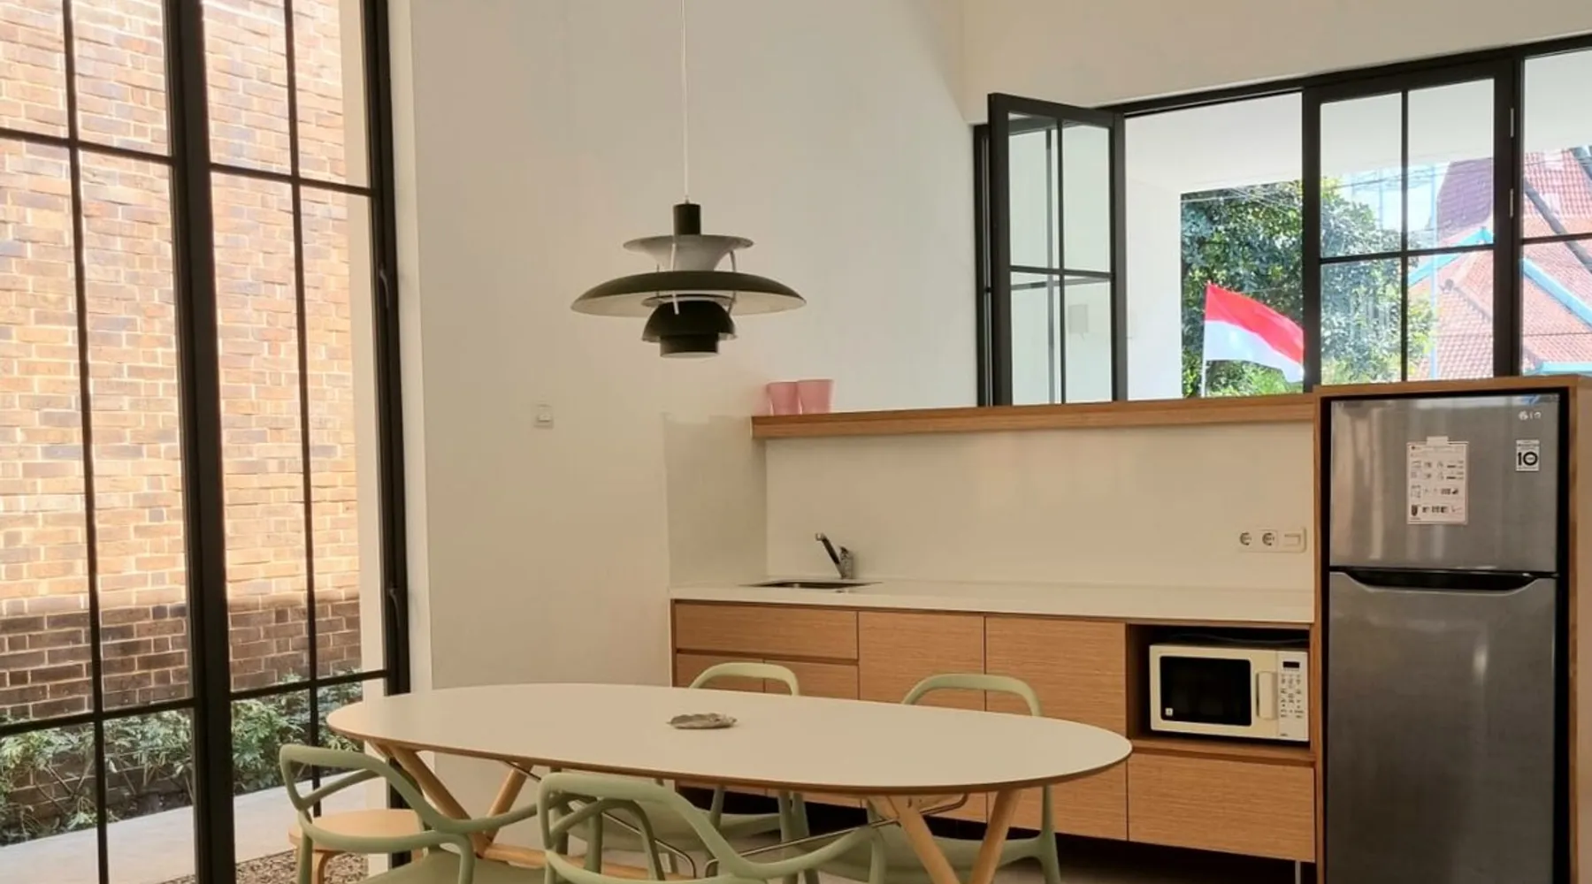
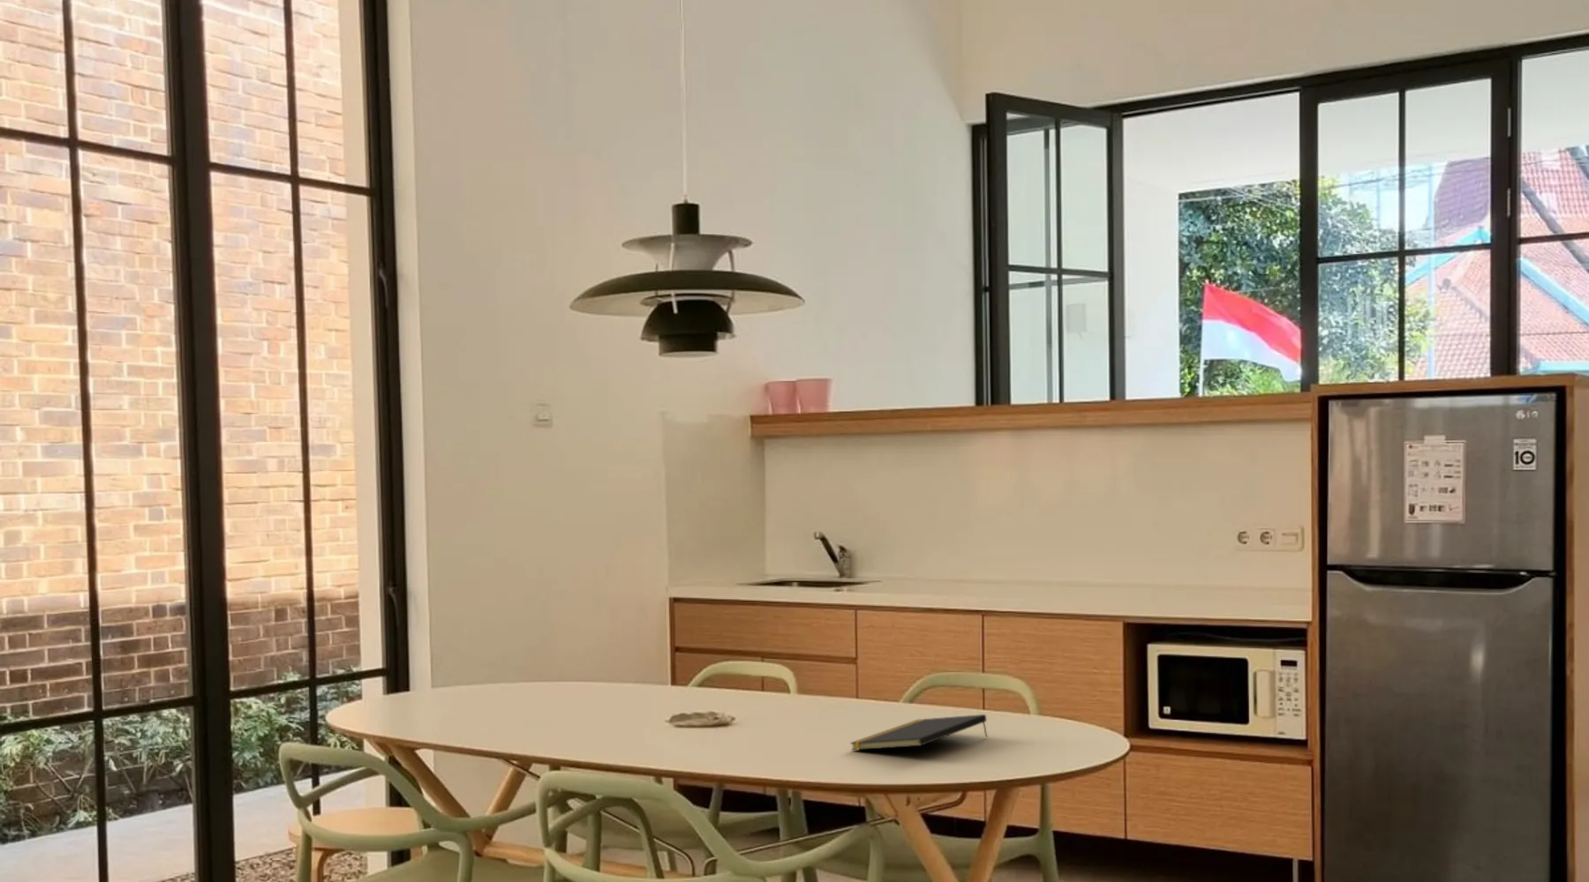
+ notepad [849,714,988,752]
